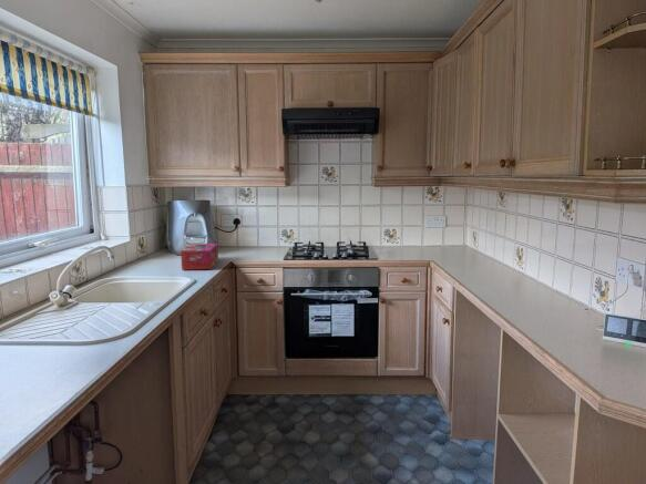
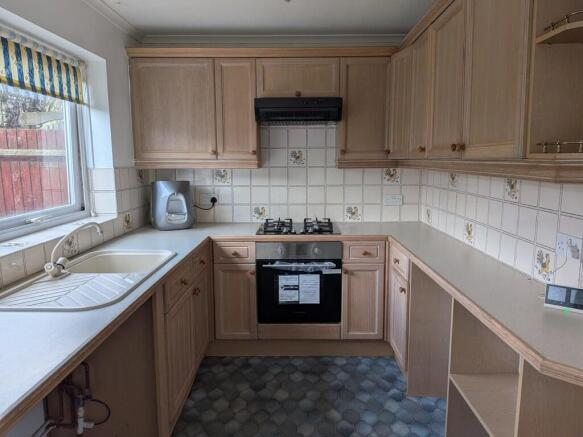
- tissue box [180,243,219,271]
